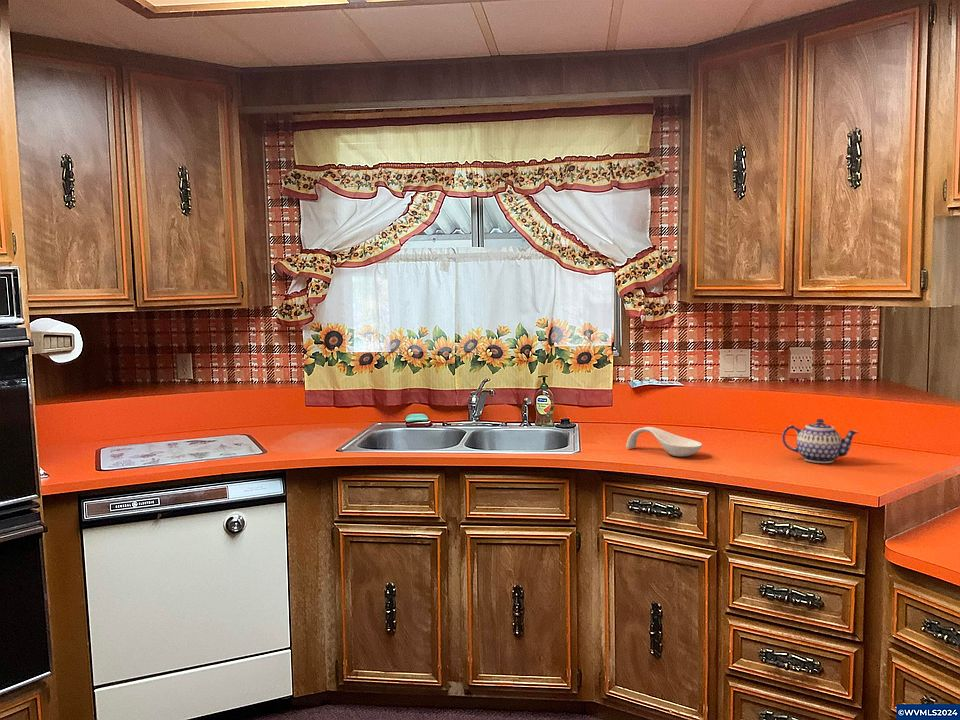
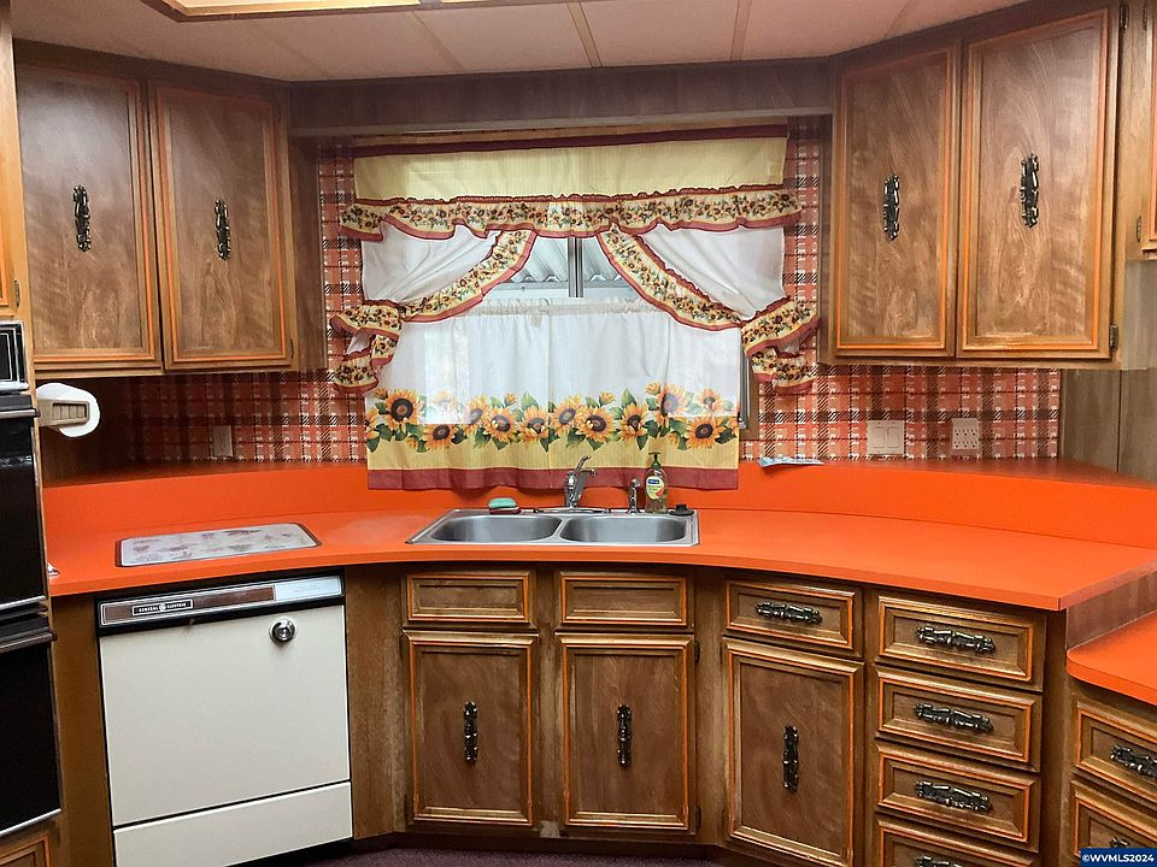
- teapot [781,418,860,464]
- spoon rest [625,426,703,457]
